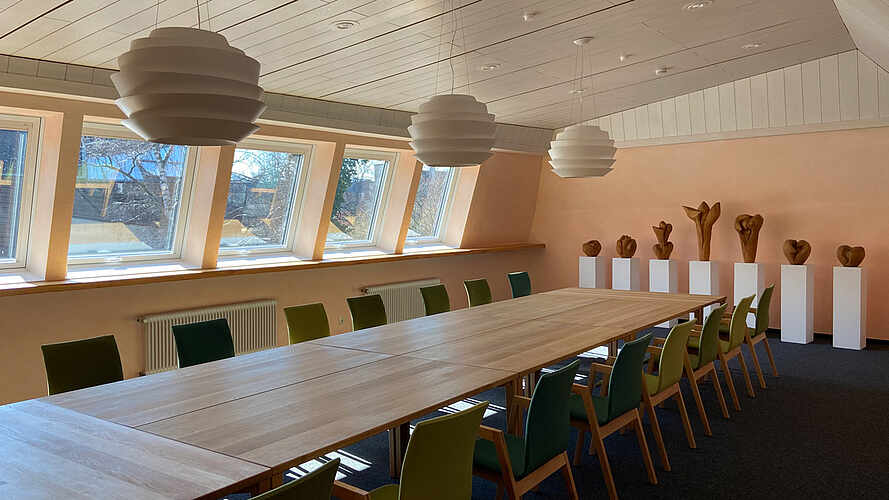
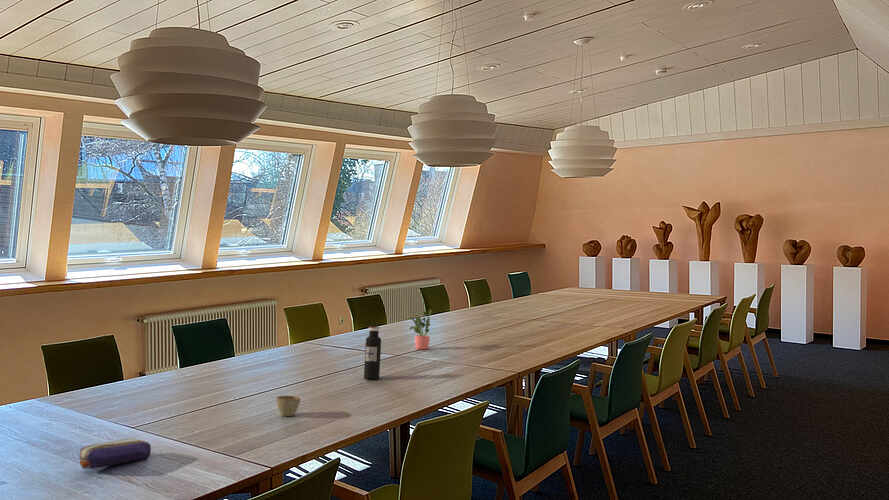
+ water bottle [363,326,382,380]
+ potted plant [409,308,433,351]
+ flower pot [275,395,302,417]
+ pencil case [79,438,152,470]
